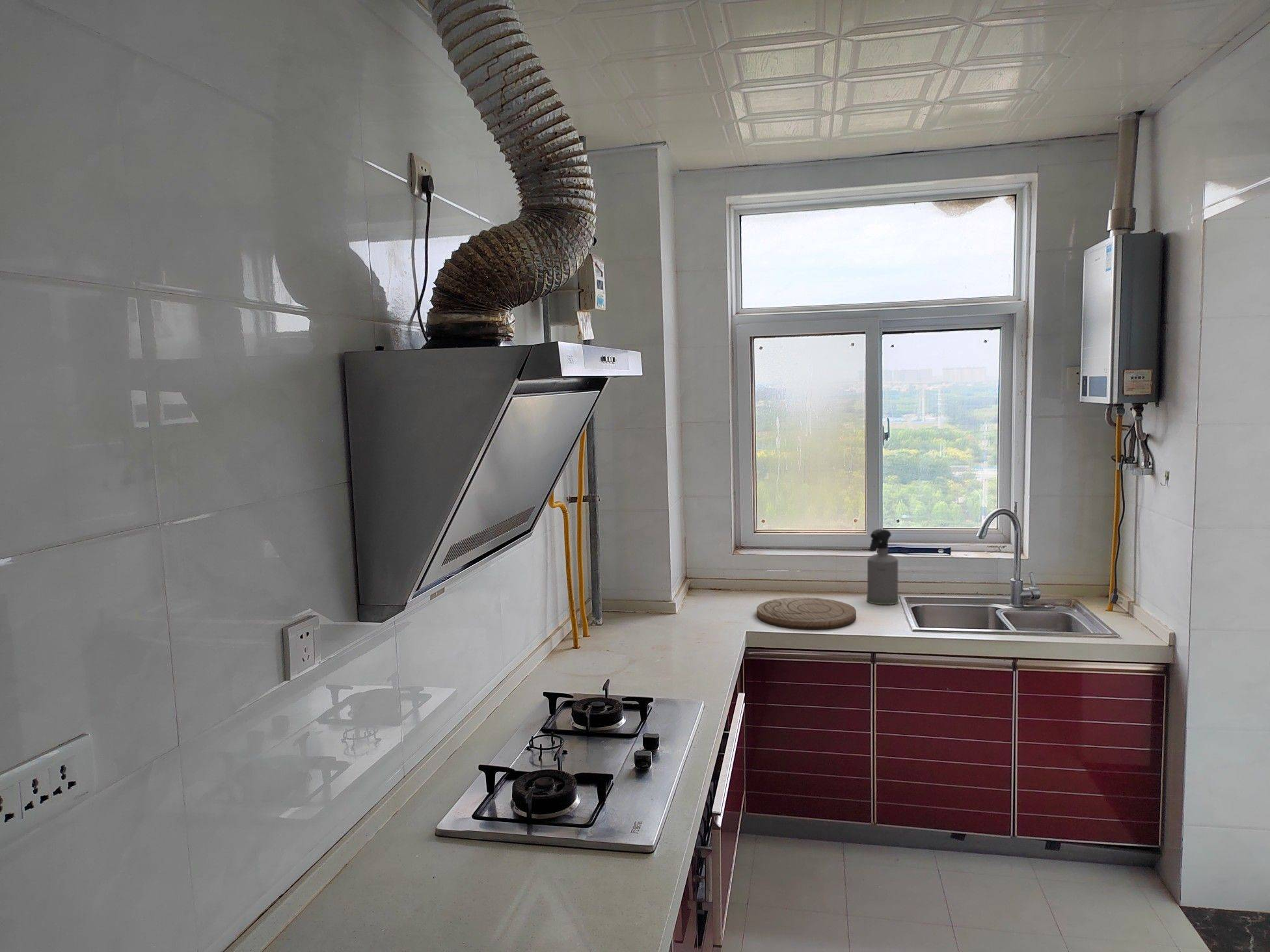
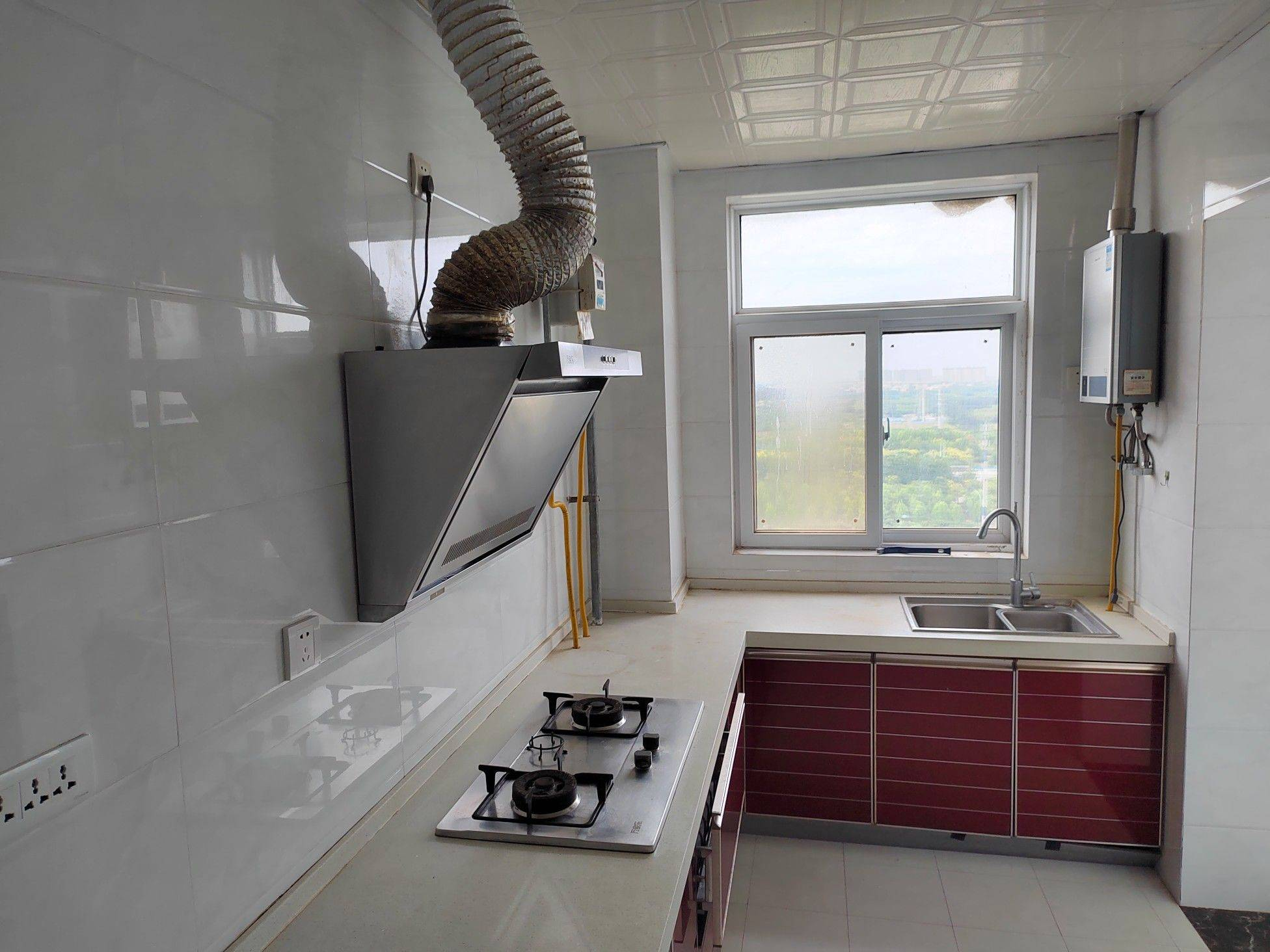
- cutting board [756,597,857,630]
- spray bottle [866,529,899,605]
